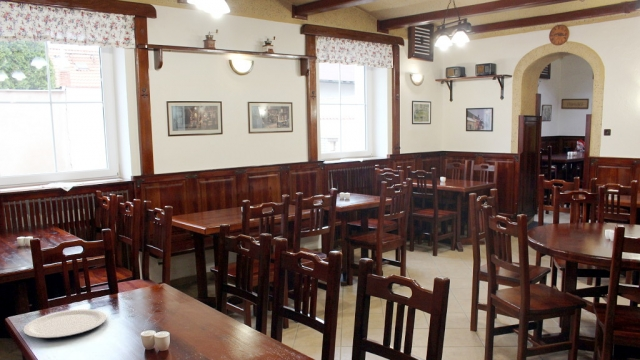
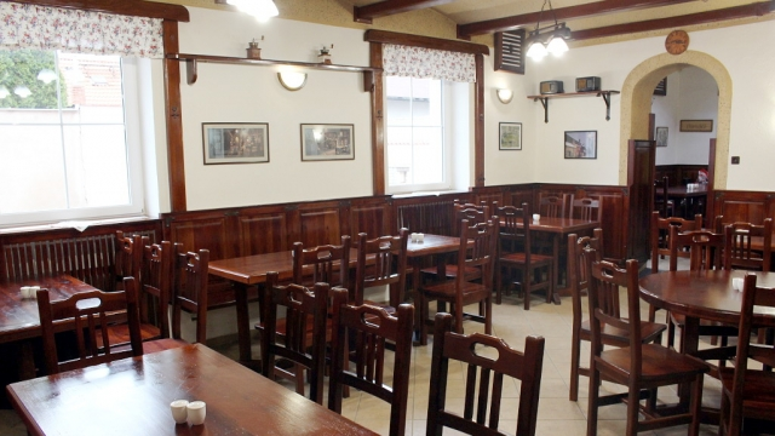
- plate [22,308,108,339]
